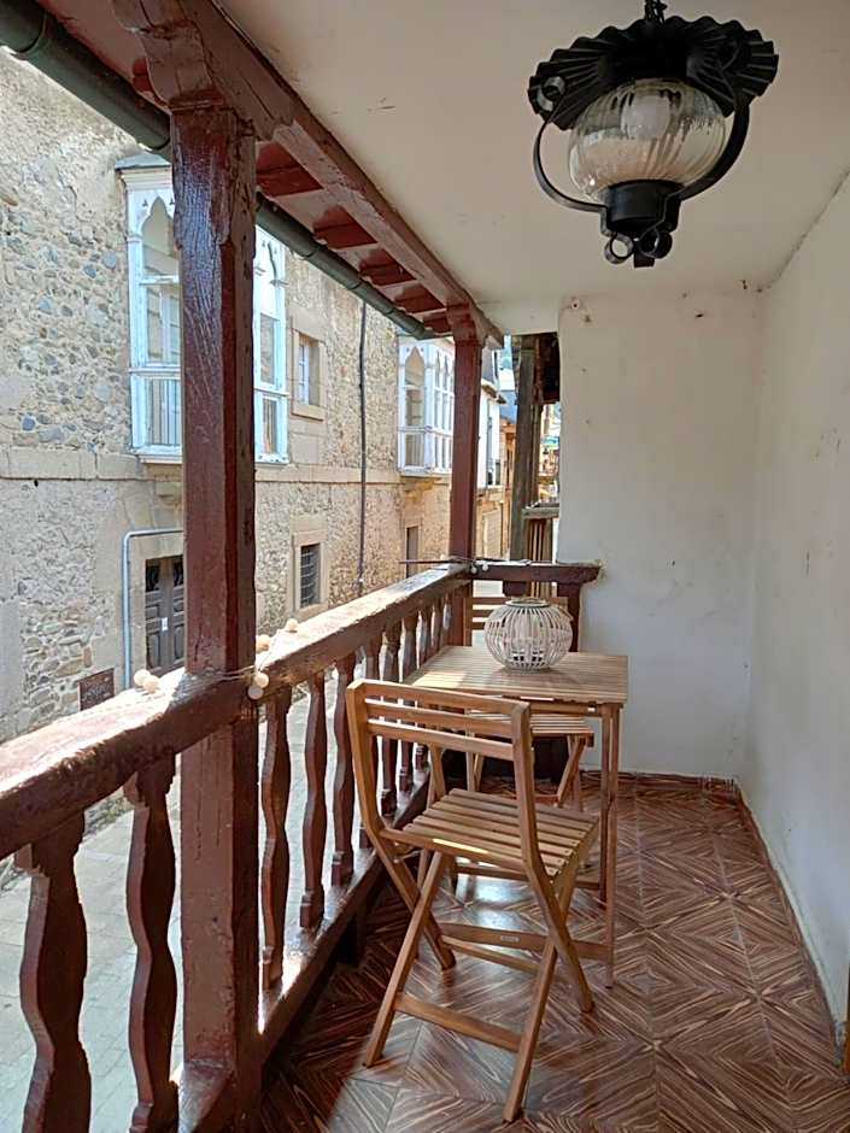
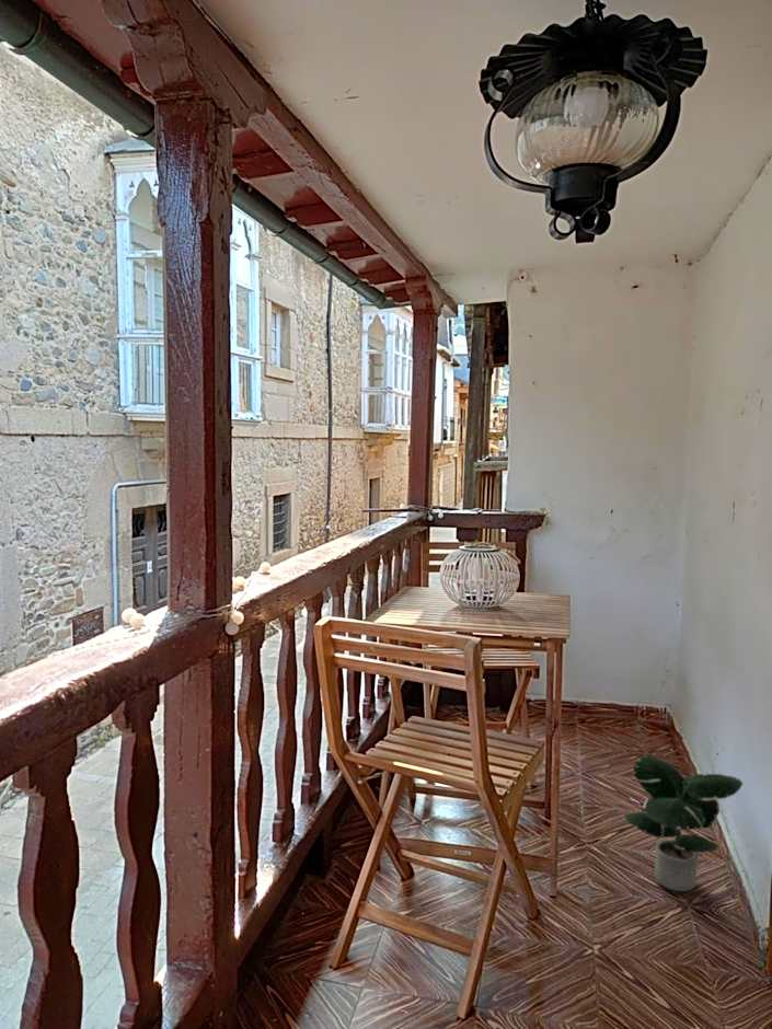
+ potted plant [623,754,745,892]
